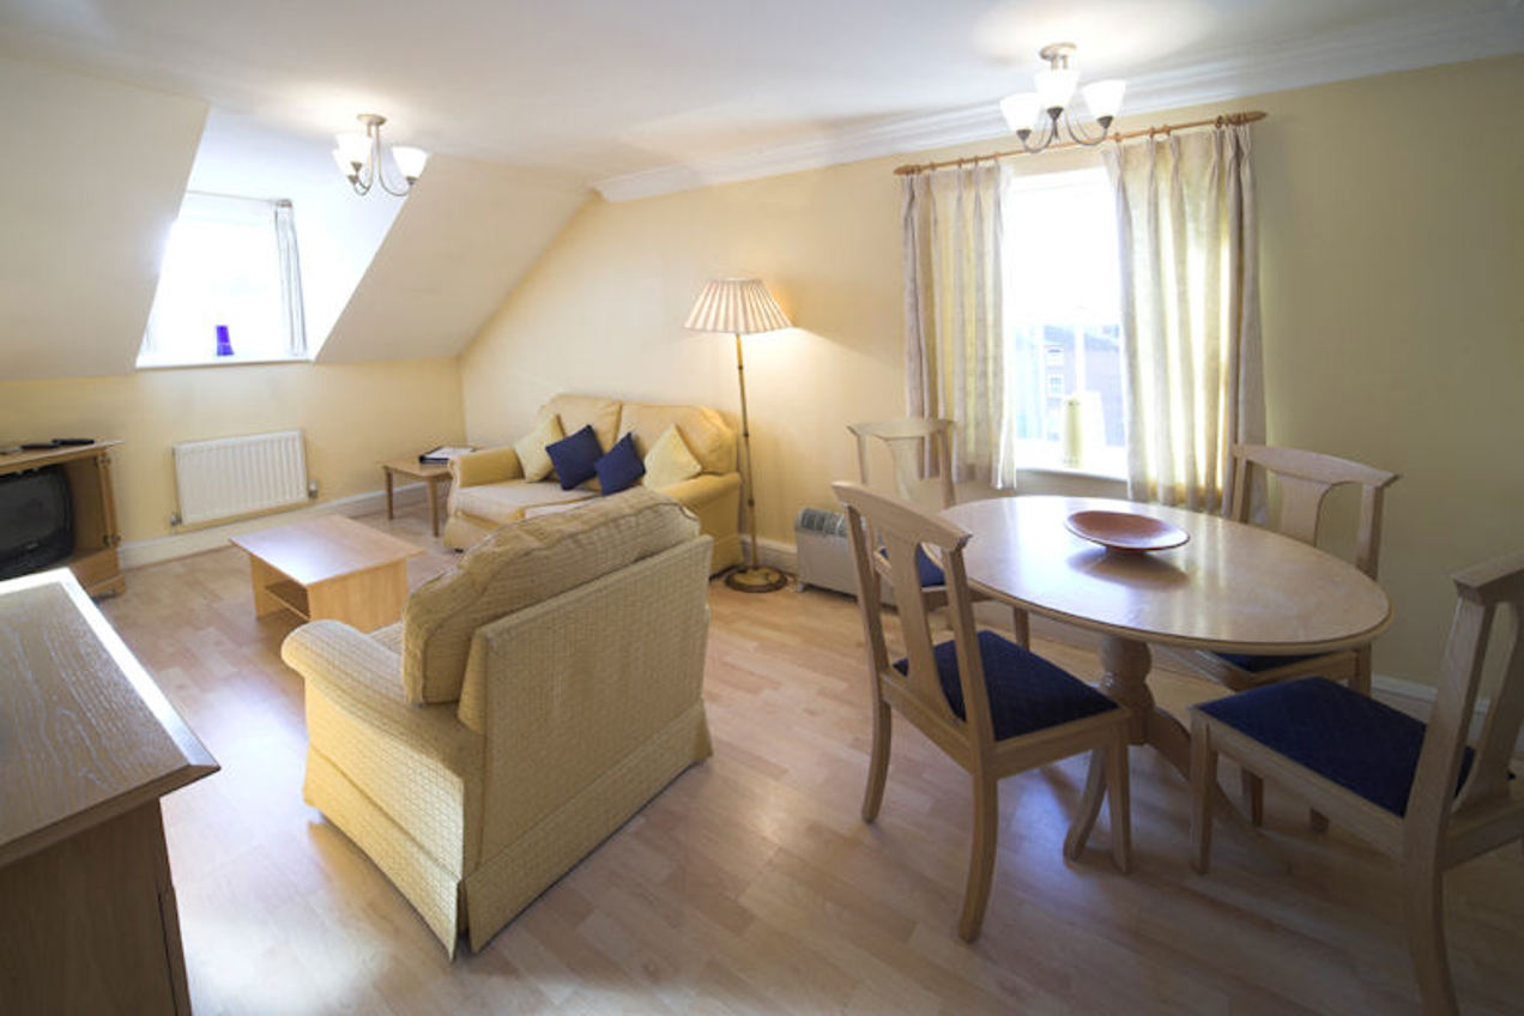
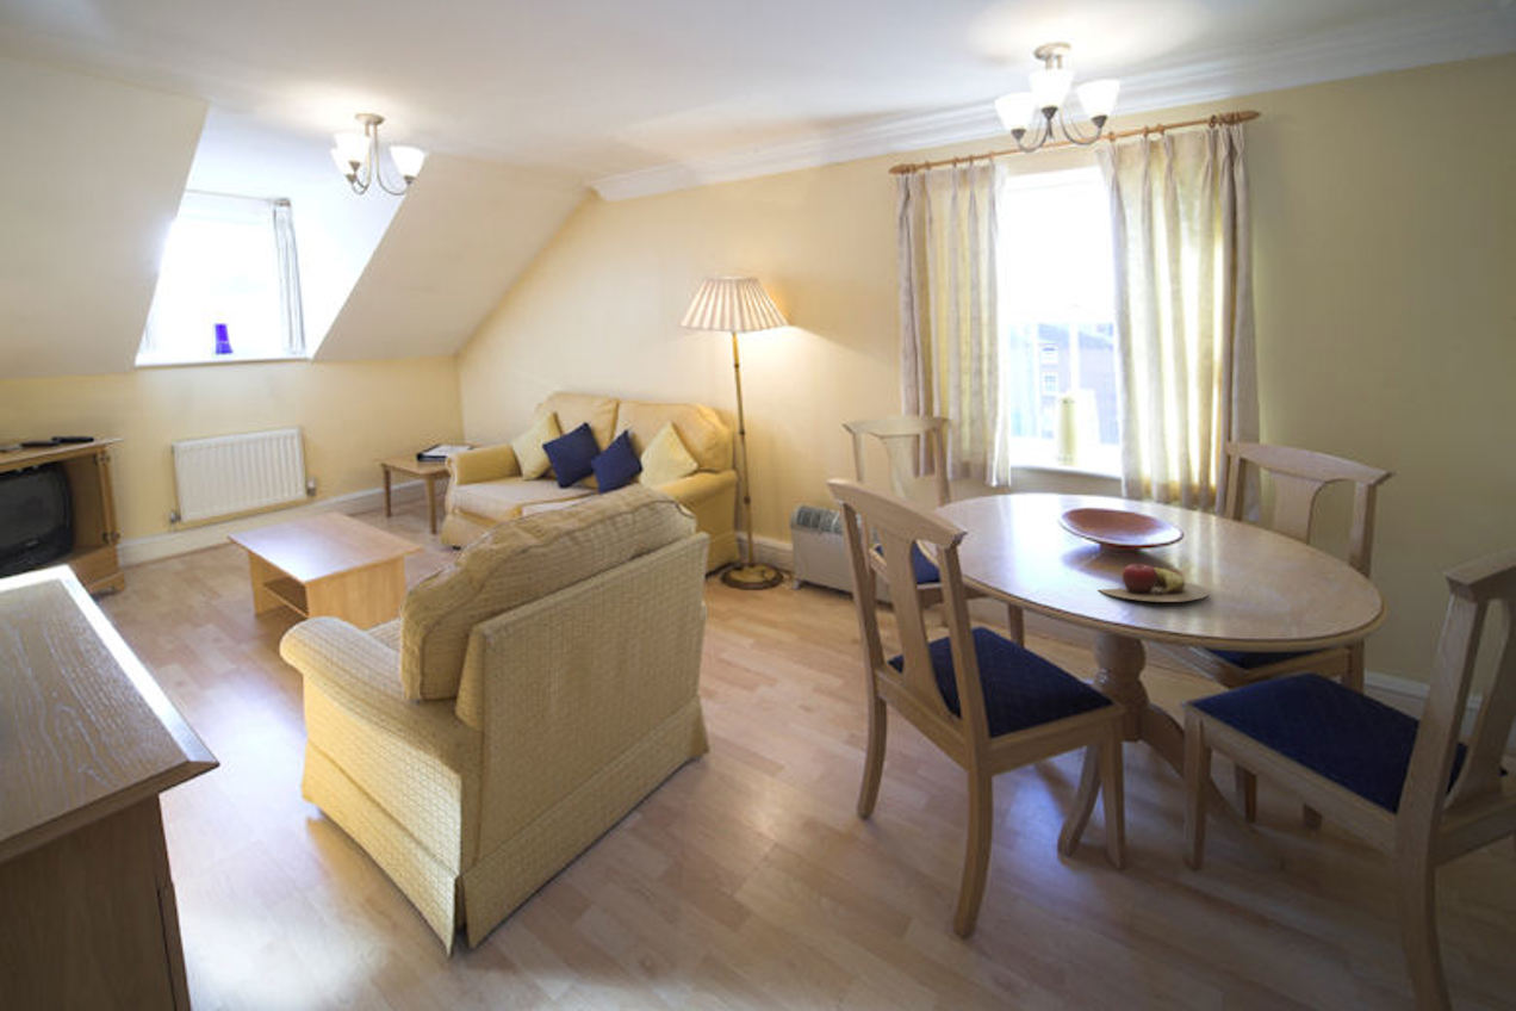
+ fruit [1098,558,1210,603]
